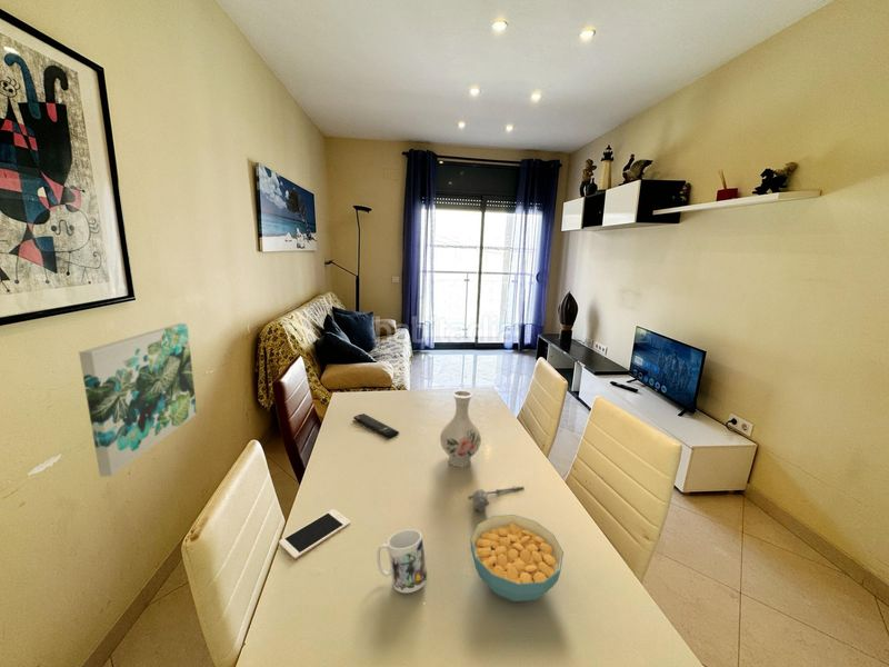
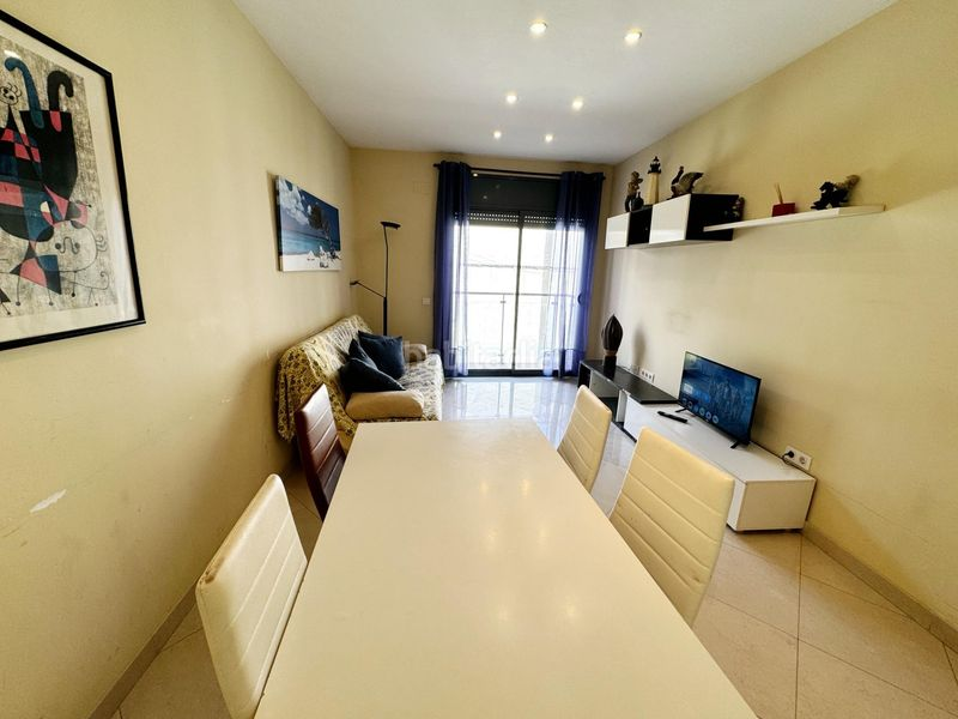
- cell phone [278,508,351,559]
- spoon [467,485,526,512]
- vase [439,389,482,468]
- cereal bowl [469,514,565,603]
- remote control [352,412,400,439]
- wall art [78,322,198,478]
- mug [376,528,429,594]
